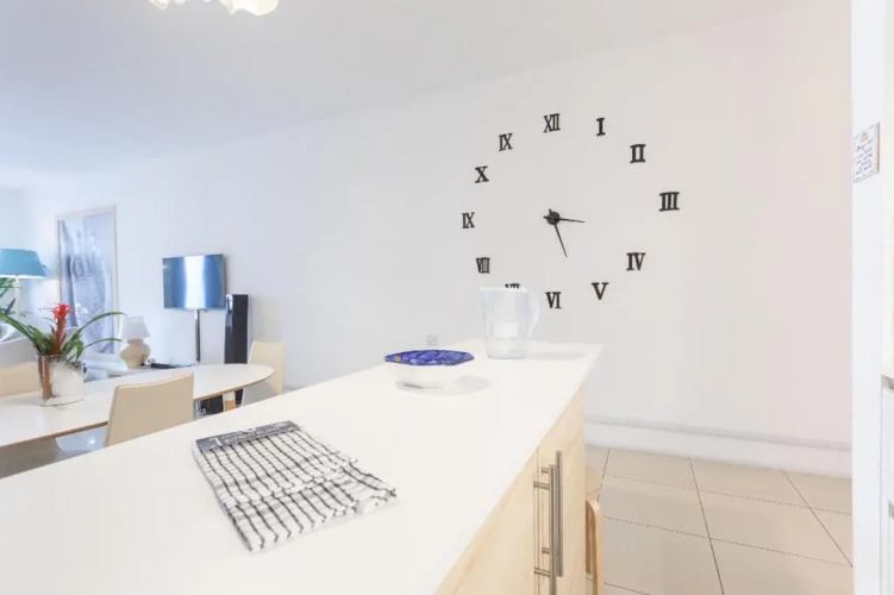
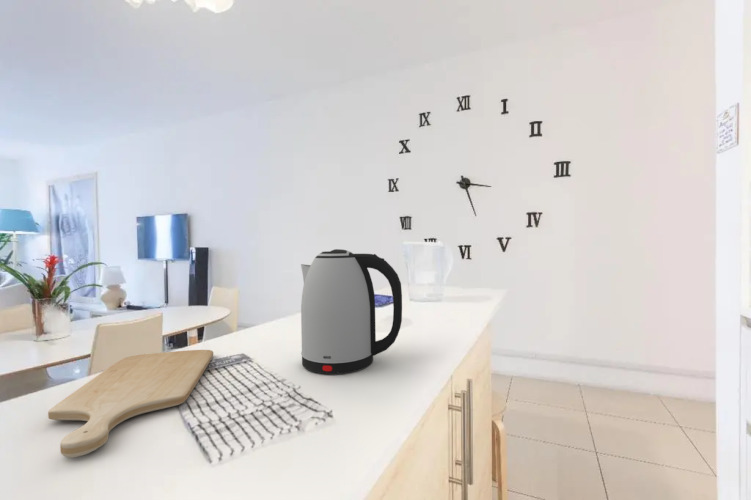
+ kettle [300,248,403,375]
+ chopping board [47,349,214,458]
